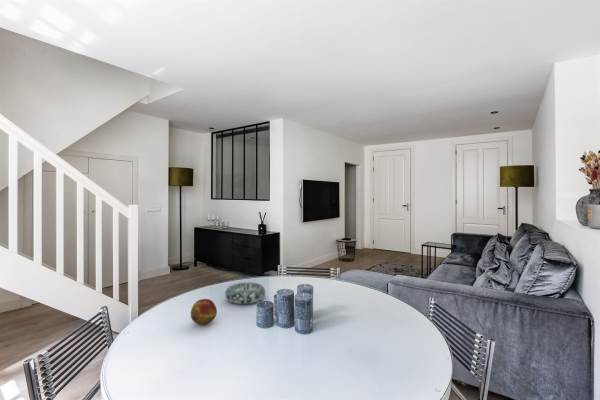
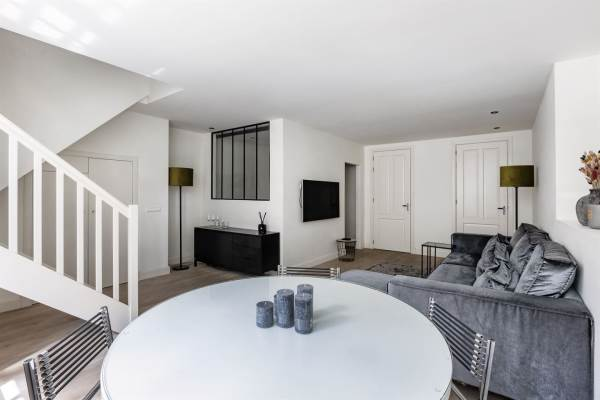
- decorative bowl [224,281,266,305]
- fruit [190,298,218,326]
